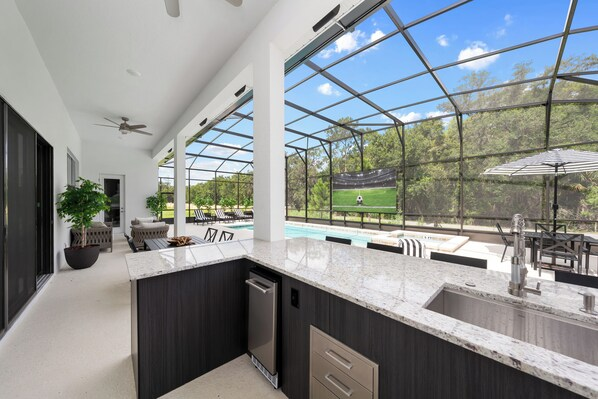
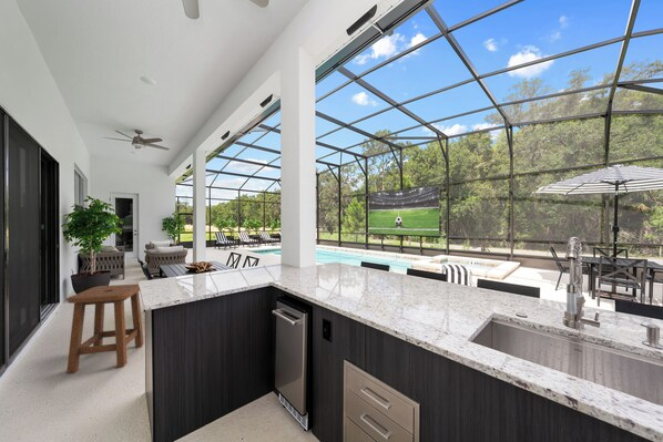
+ stool [65,282,145,374]
